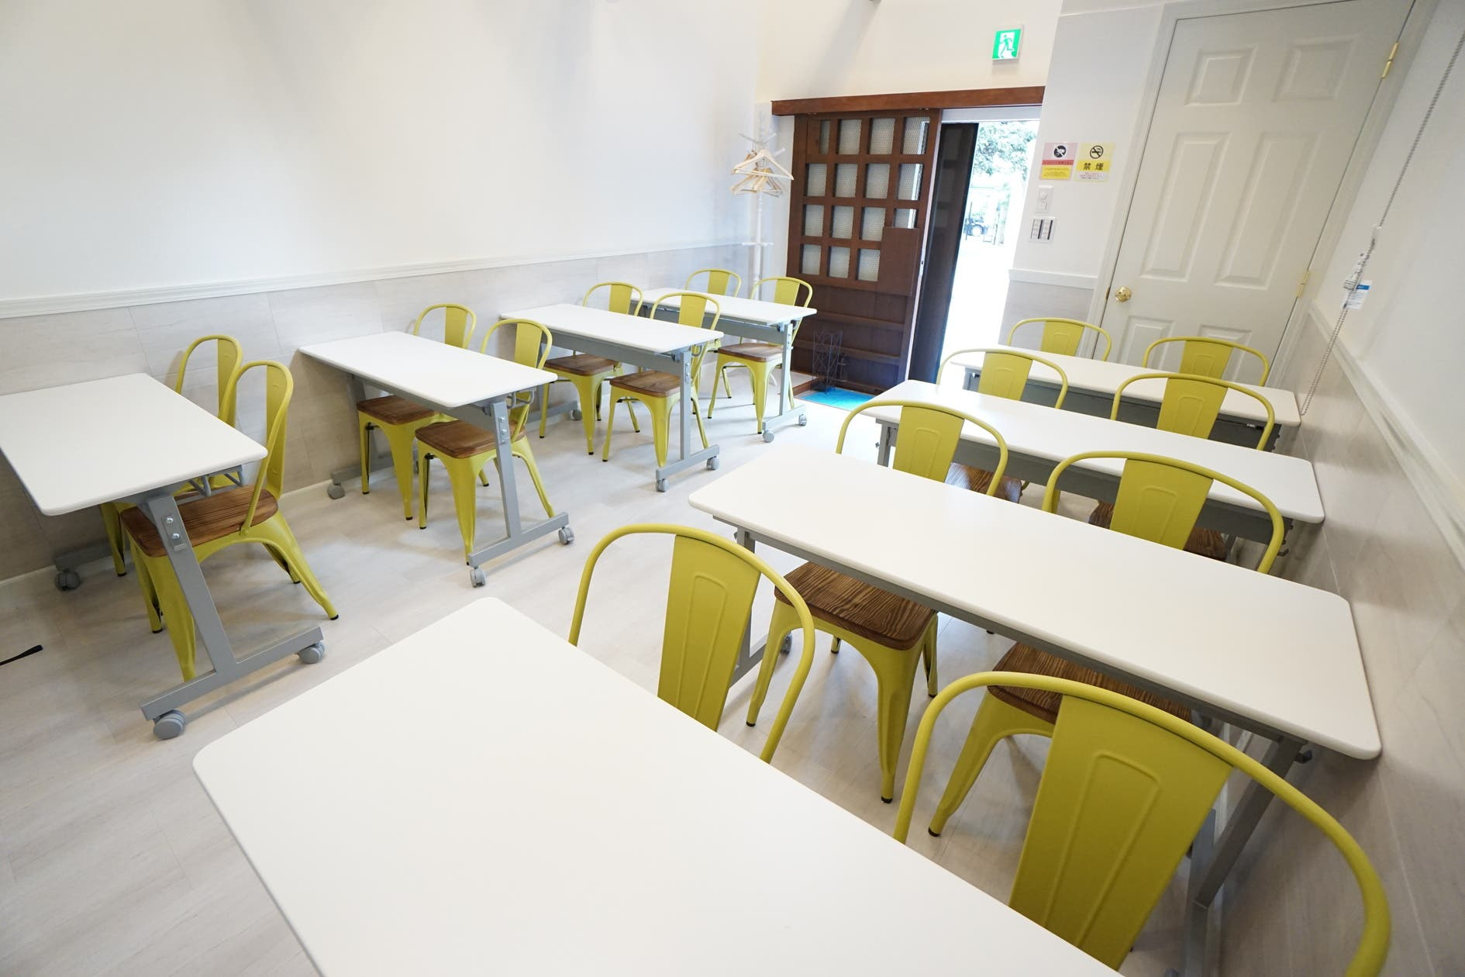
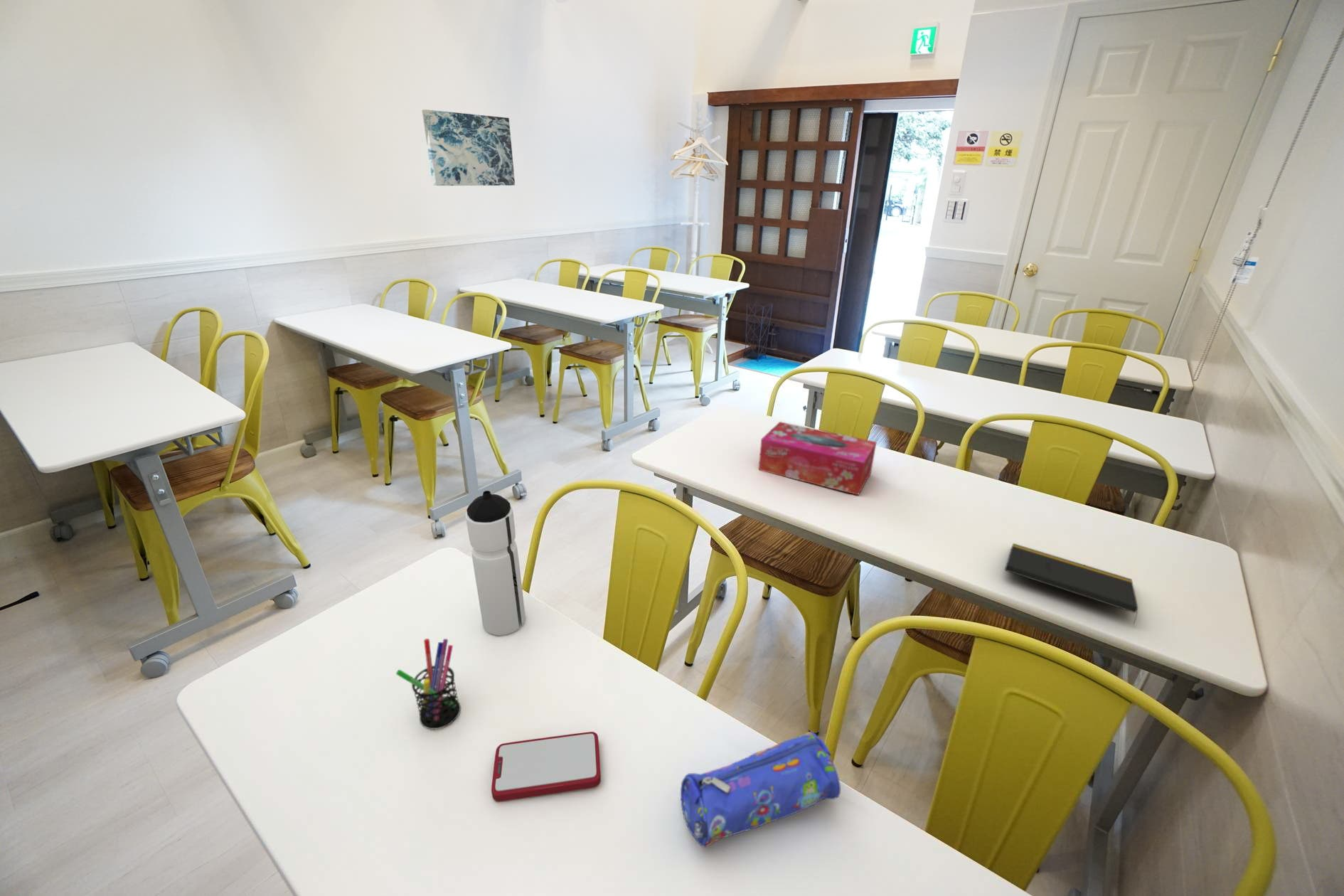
+ smartphone [491,731,602,802]
+ water bottle [465,490,526,636]
+ tissue box [758,421,878,496]
+ notepad [1004,543,1138,627]
+ wall art [422,109,516,186]
+ pen holder [395,638,462,730]
+ pencil case [680,731,841,848]
